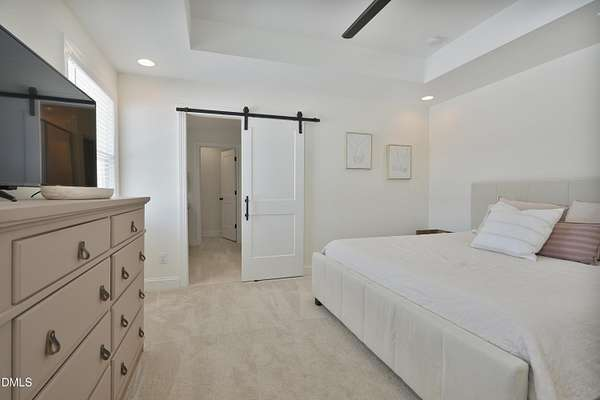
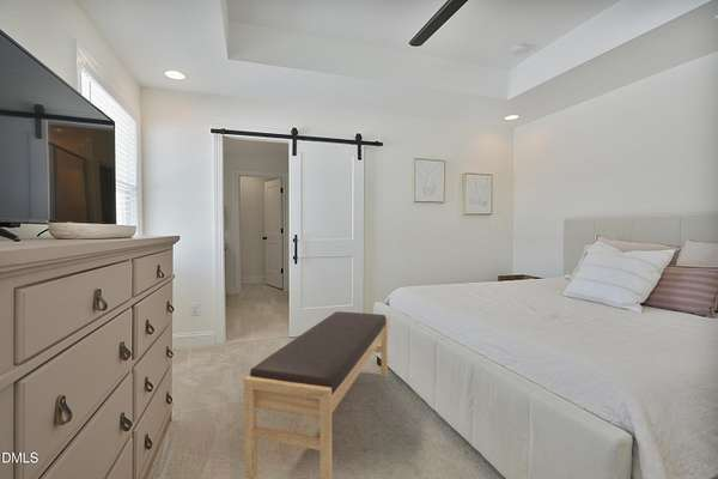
+ bench [243,310,389,479]
